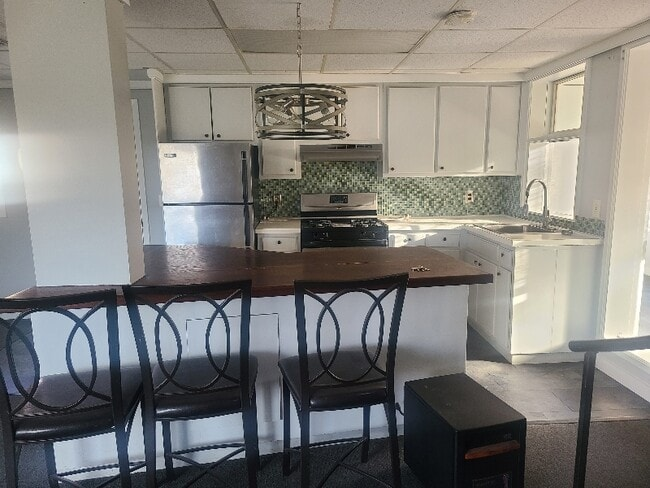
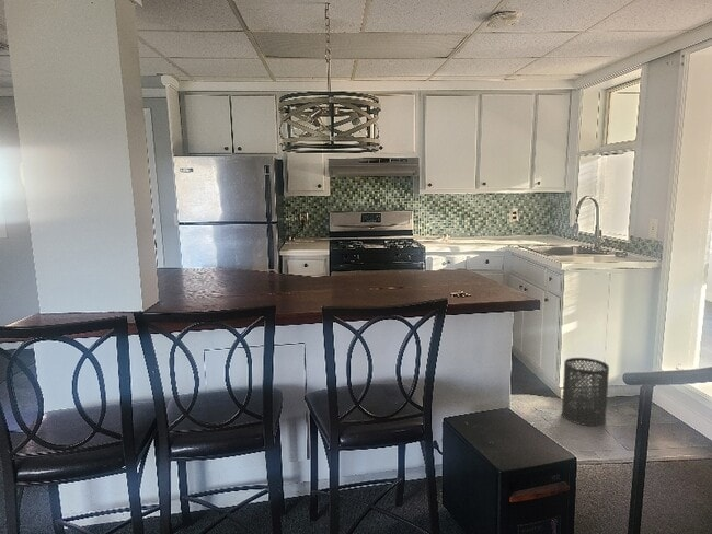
+ trash can [561,357,610,427]
